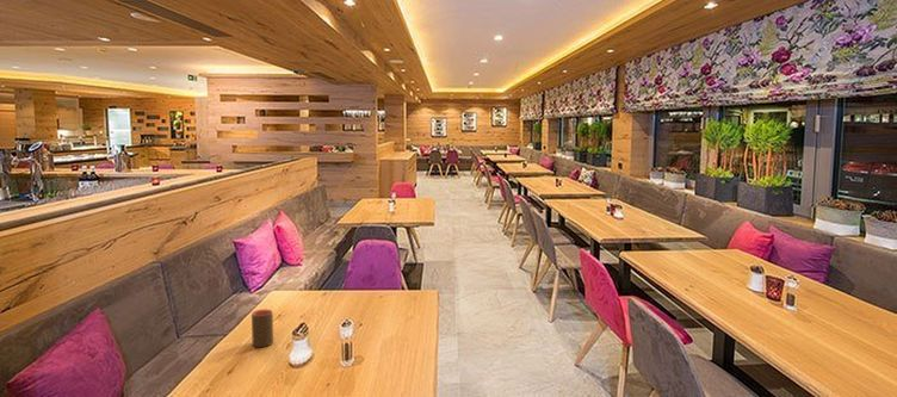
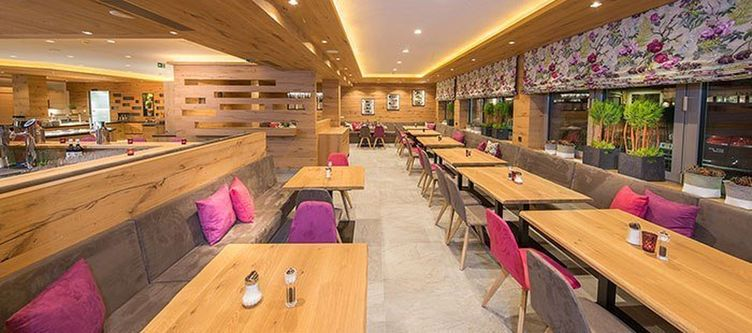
- cup [250,309,274,348]
